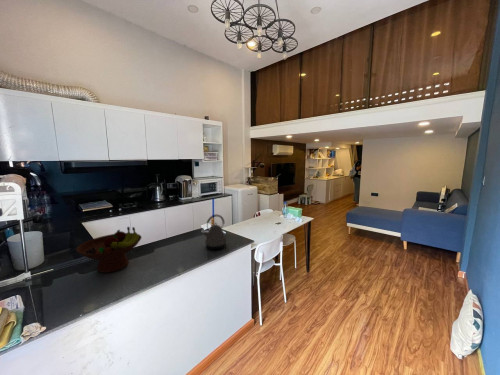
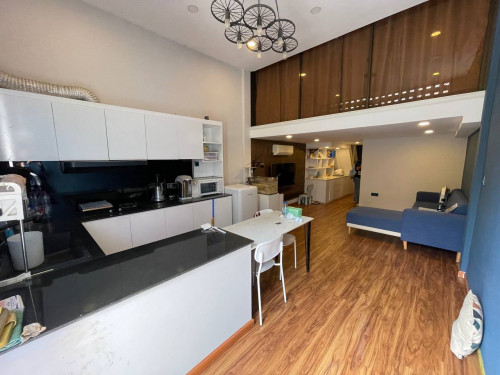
- fruit bowl [75,226,143,274]
- kettle [202,213,228,251]
